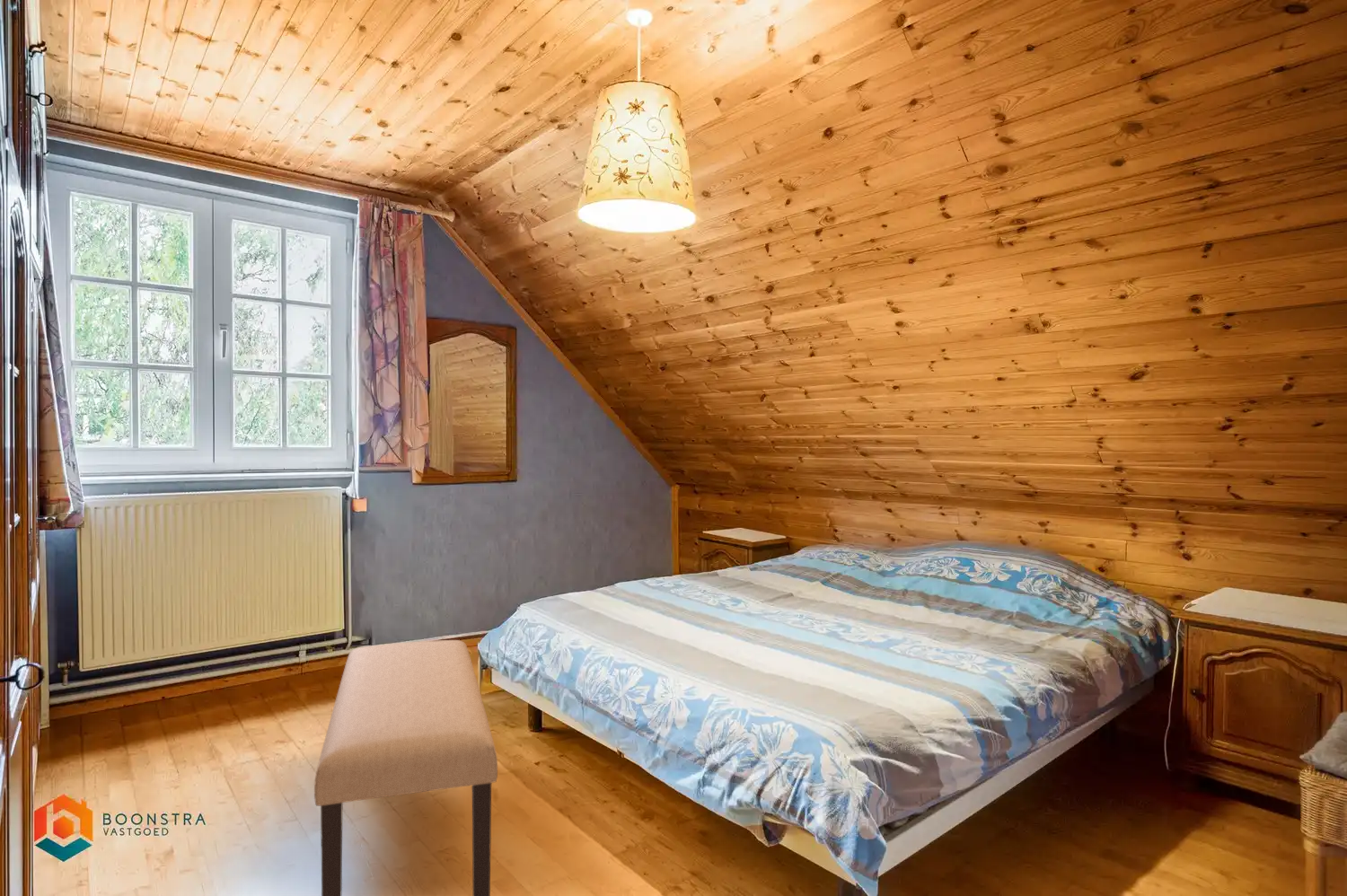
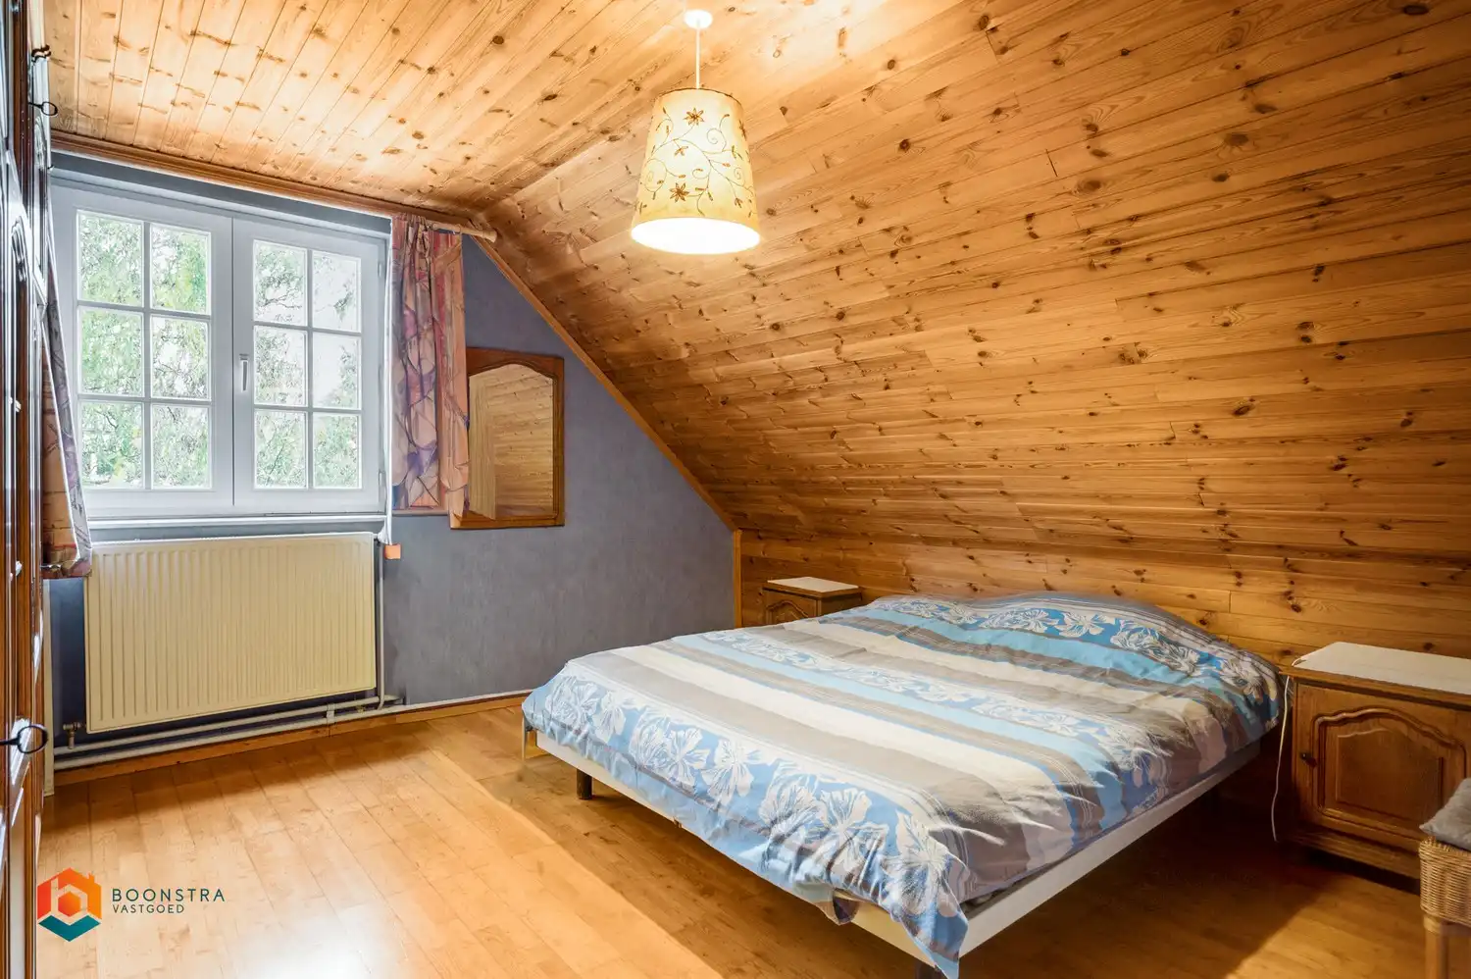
- bench [313,639,498,896]
